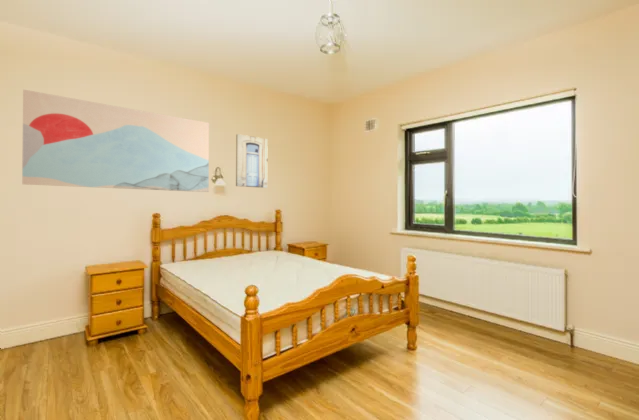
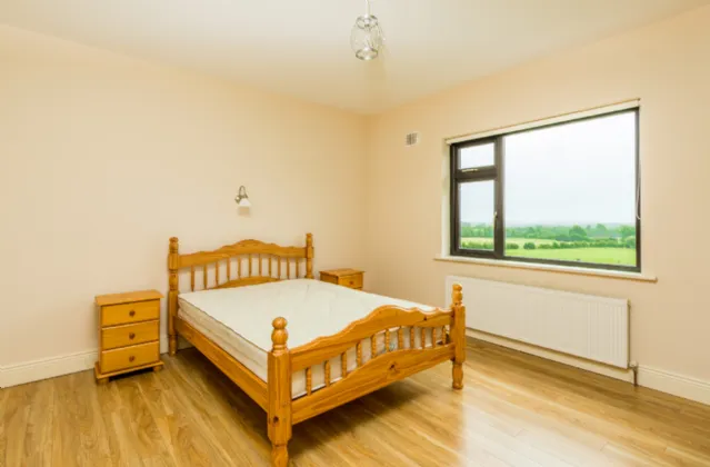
- wall art [21,88,210,193]
- wall art [235,133,269,189]
